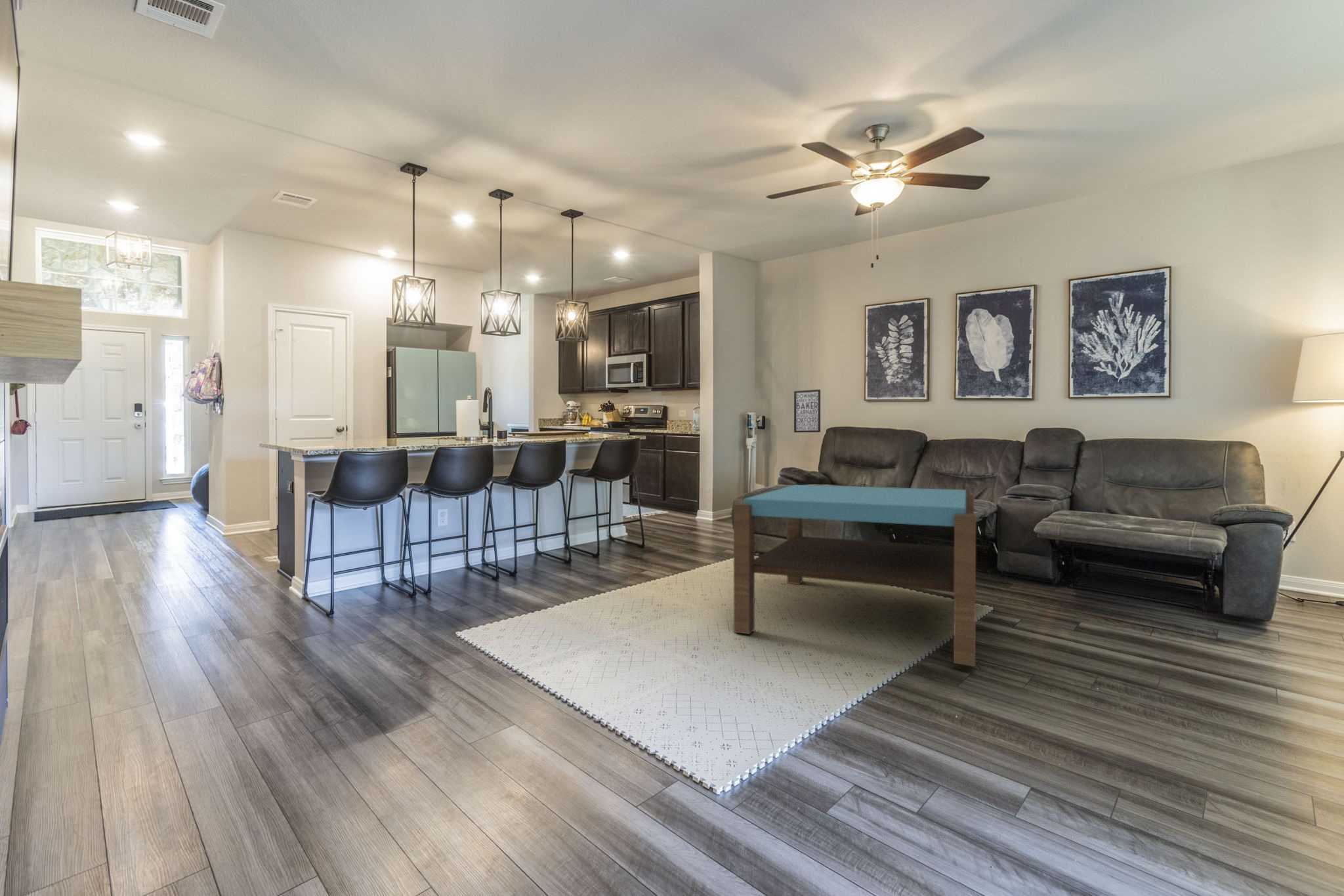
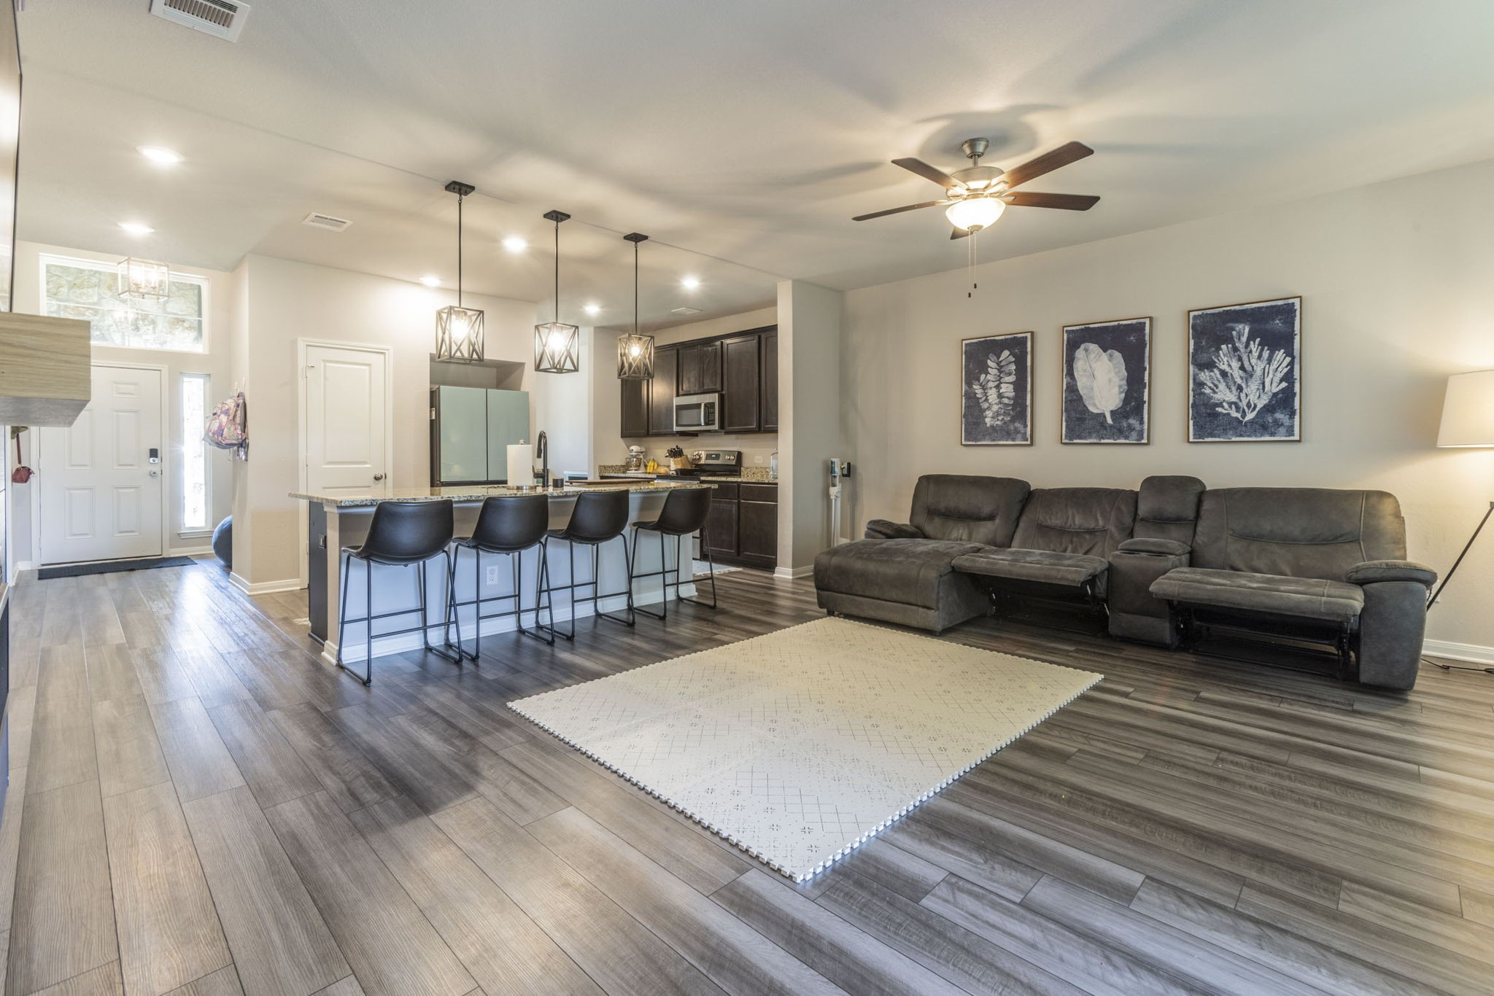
- coffee table [733,484,976,667]
- wall art [793,389,821,433]
